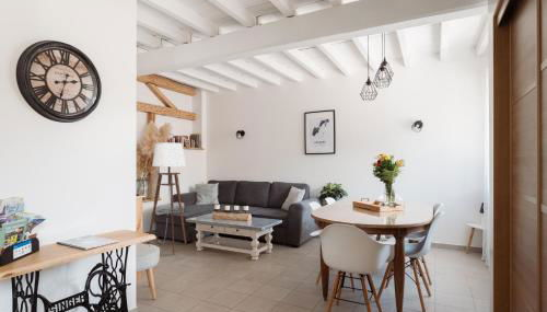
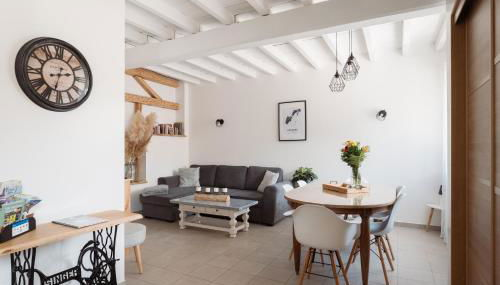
- floor lamp [147,142,187,256]
